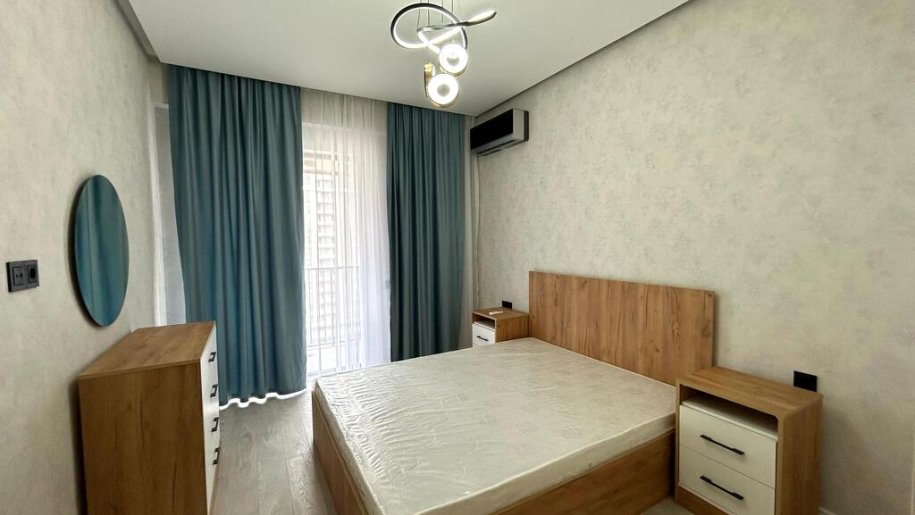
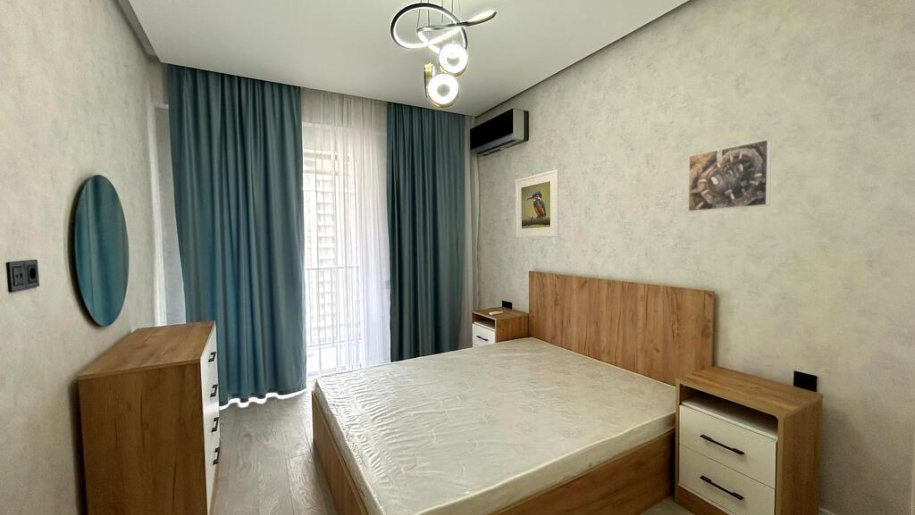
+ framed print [514,168,560,239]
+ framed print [687,138,772,213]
